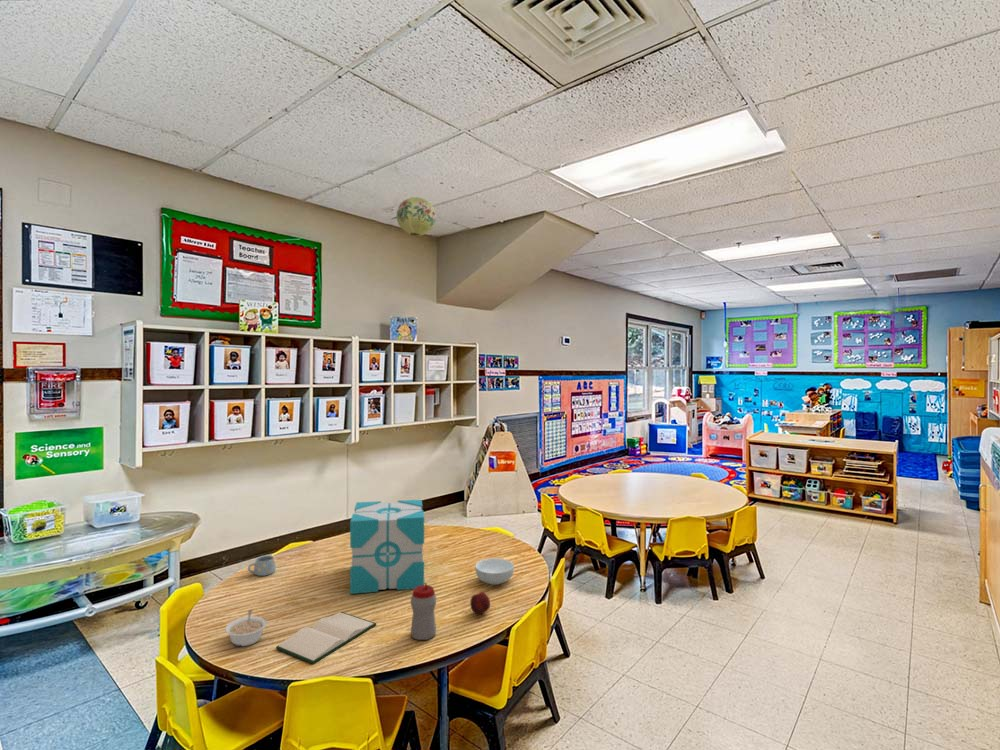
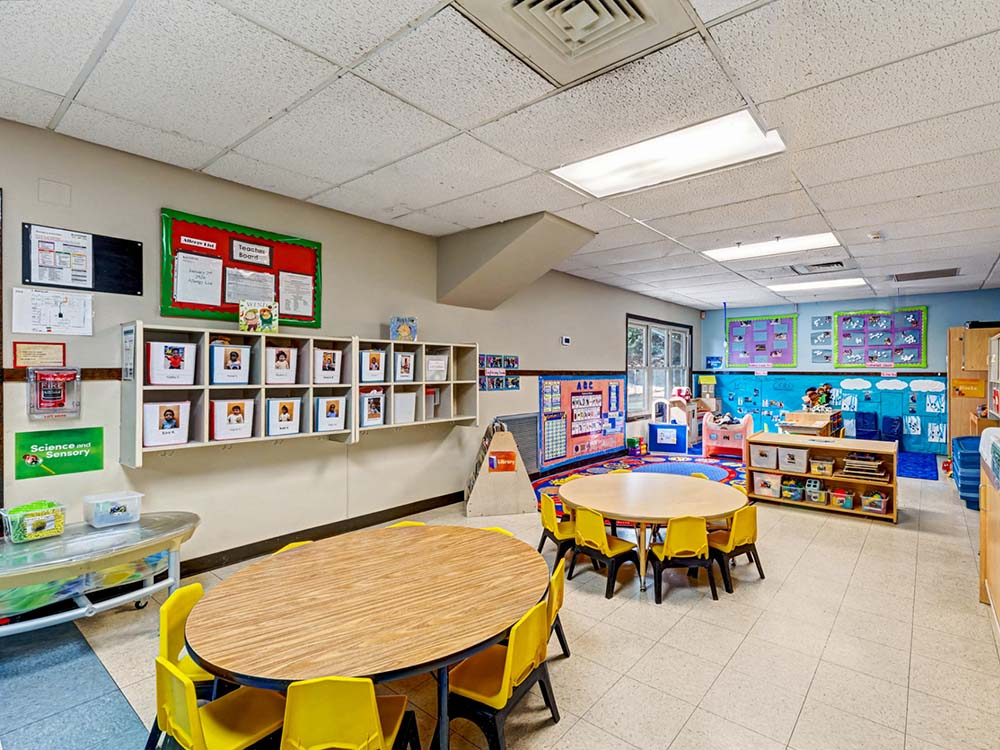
- hardback book [275,611,377,665]
- apple [469,591,491,616]
- puzzle [349,499,425,595]
- sippy cup [410,581,437,641]
- cereal bowl [474,557,515,586]
- mug [247,555,277,577]
- paper lantern [396,196,437,237]
- legume [224,609,268,647]
